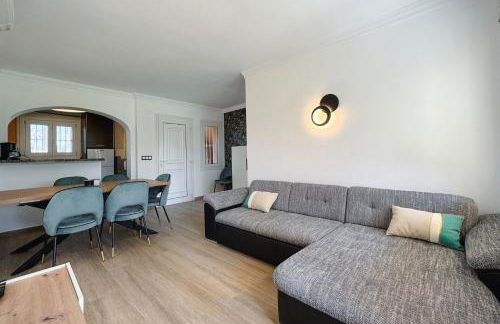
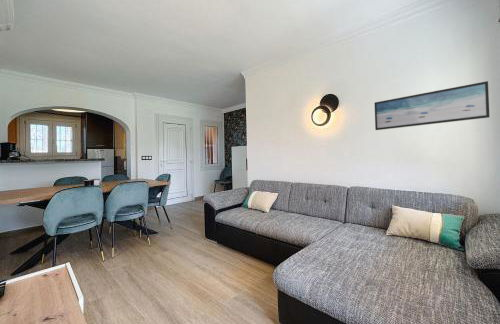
+ wall art [374,80,490,131]
